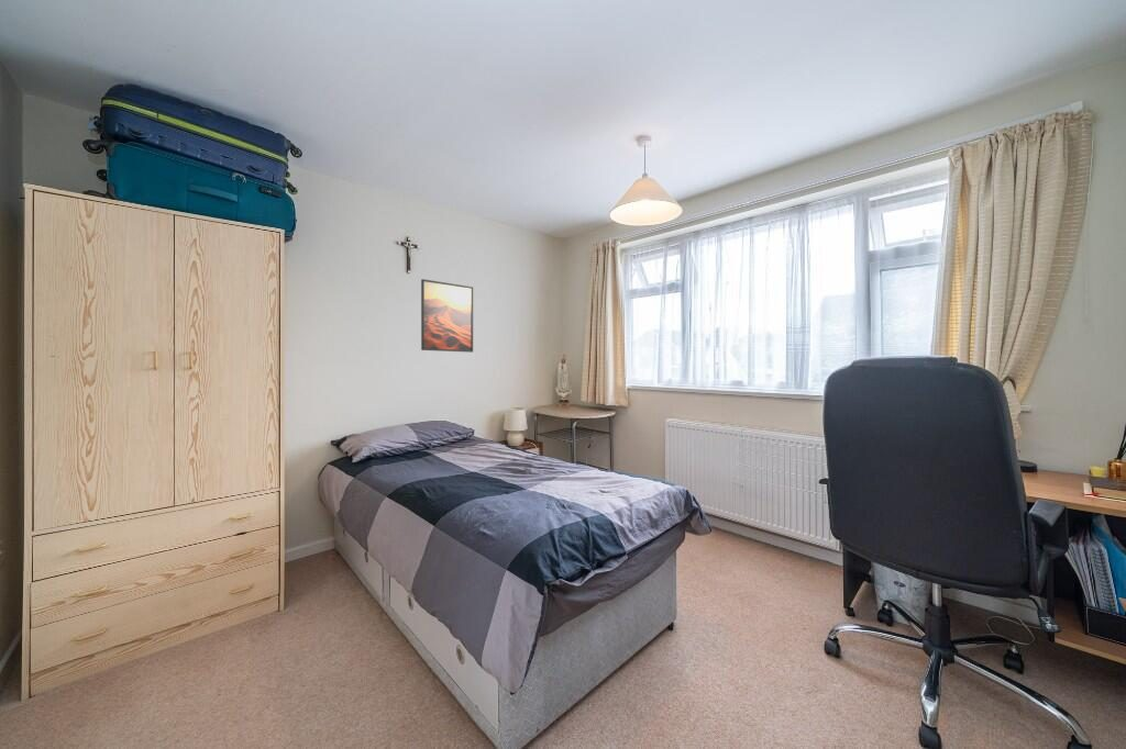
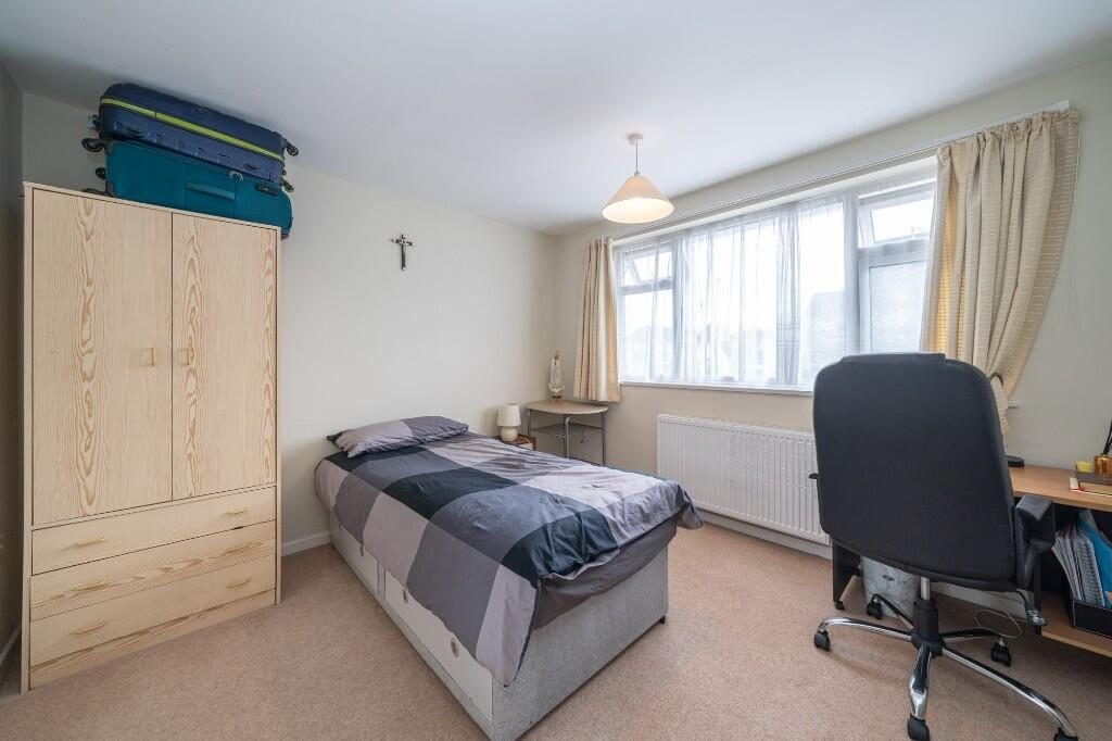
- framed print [420,278,474,354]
